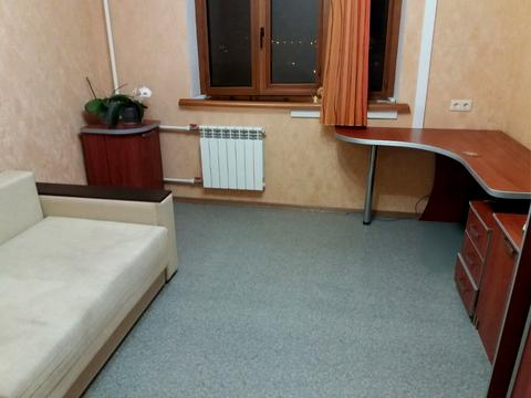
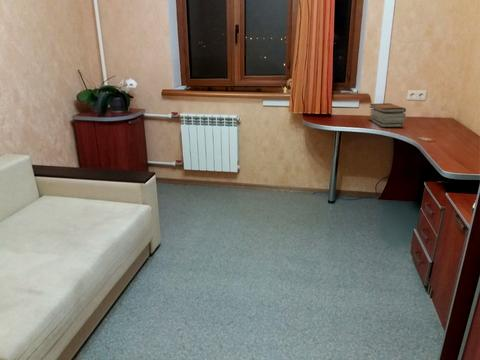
+ book stack [369,102,407,128]
